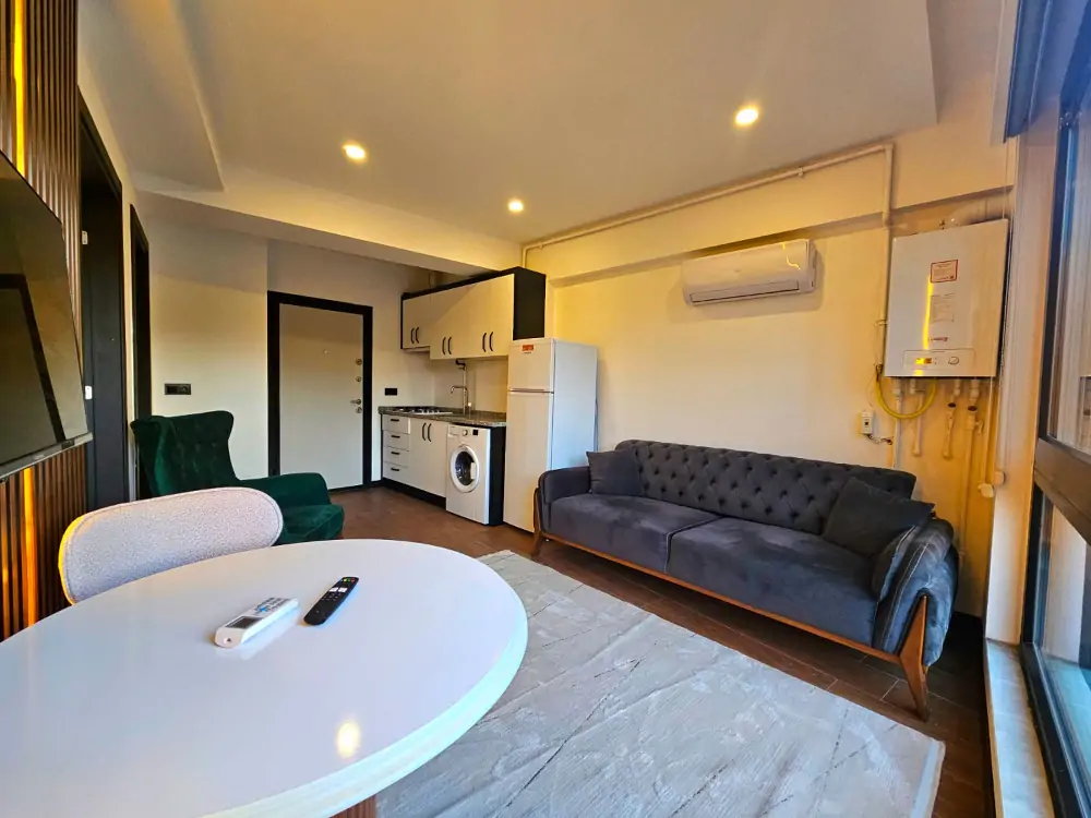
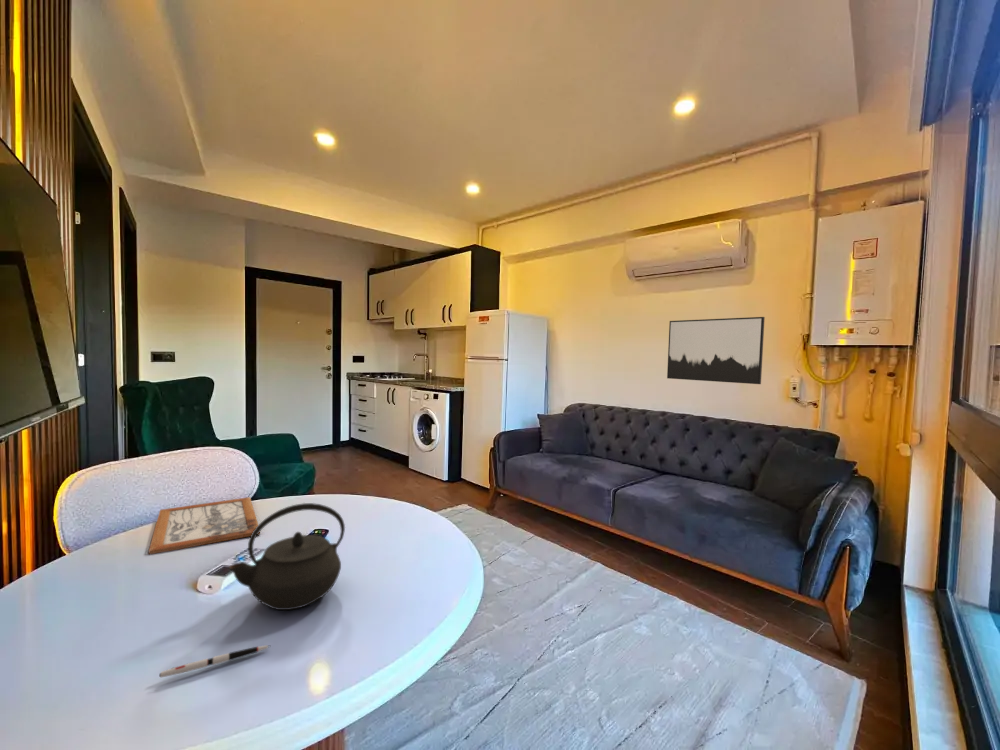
+ picture frame [148,496,261,555]
+ wall art [666,316,766,385]
+ pen [158,644,271,679]
+ kettle [228,502,346,611]
